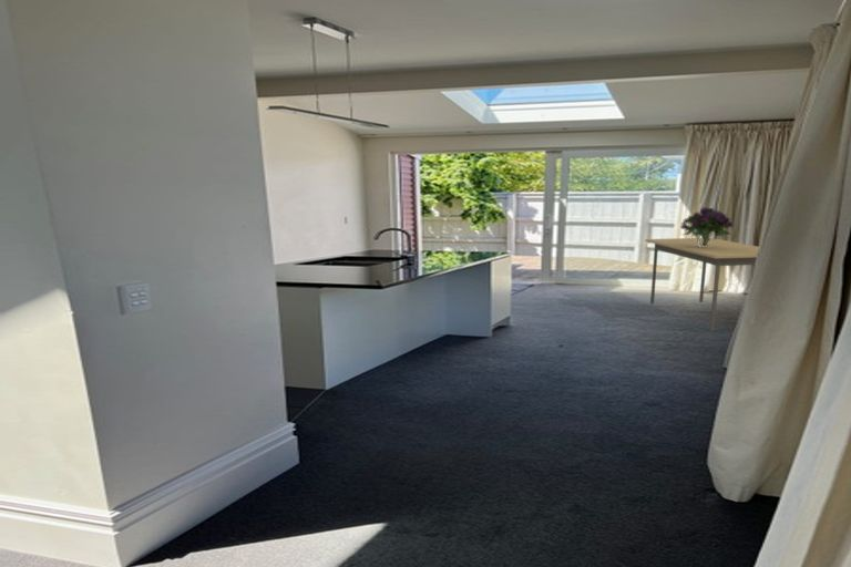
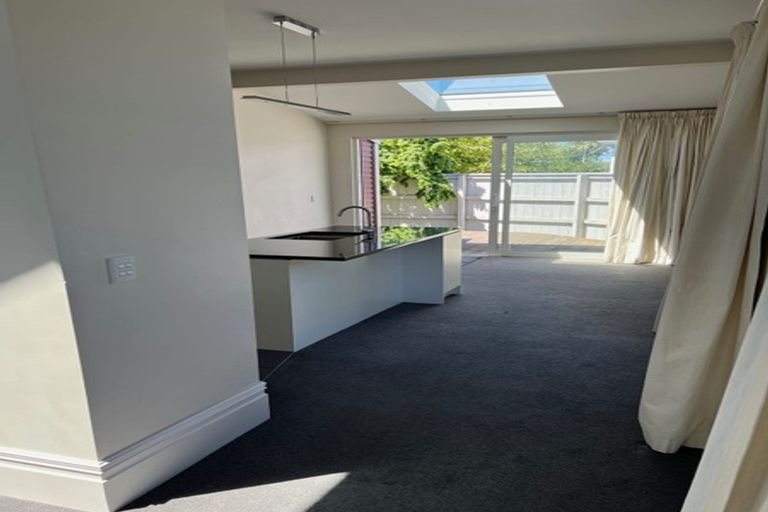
- bouquet [679,206,735,247]
- dining table [644,237,760,332]
